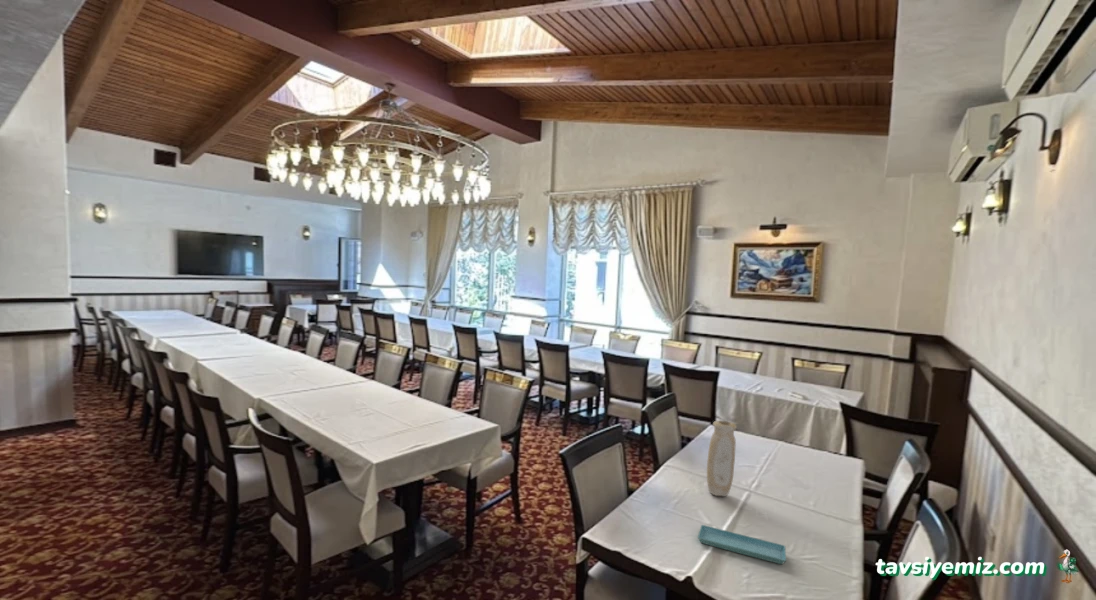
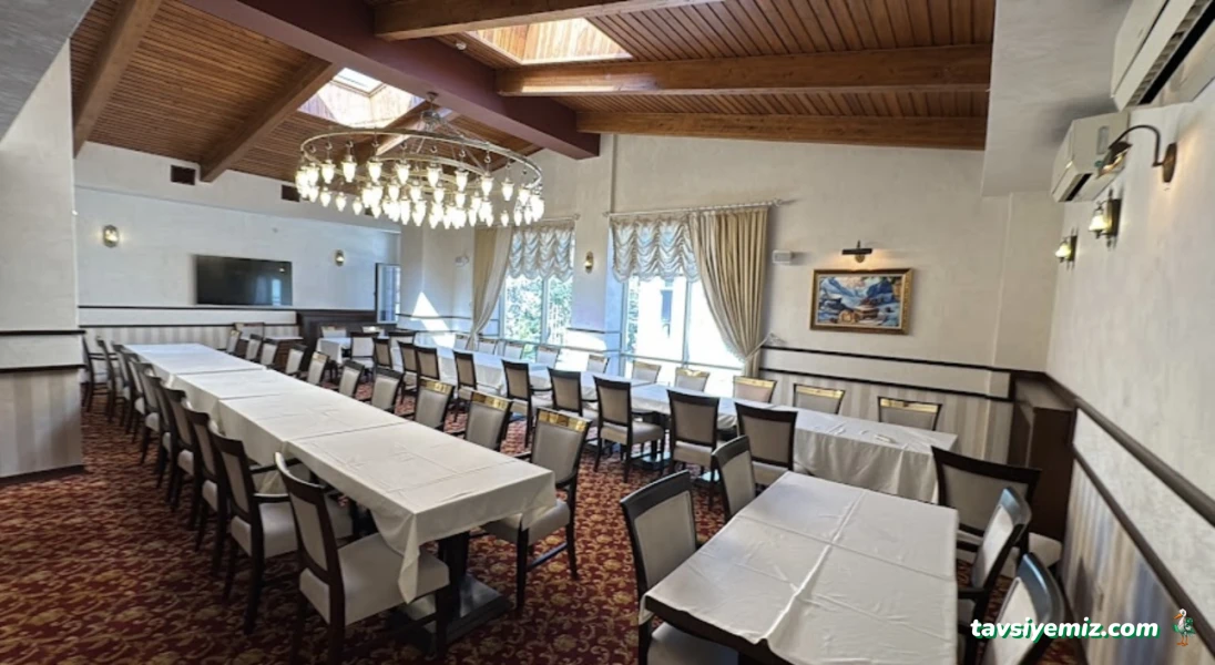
- vase [706,420,738,497]
- saucer [697,524,787,565]
